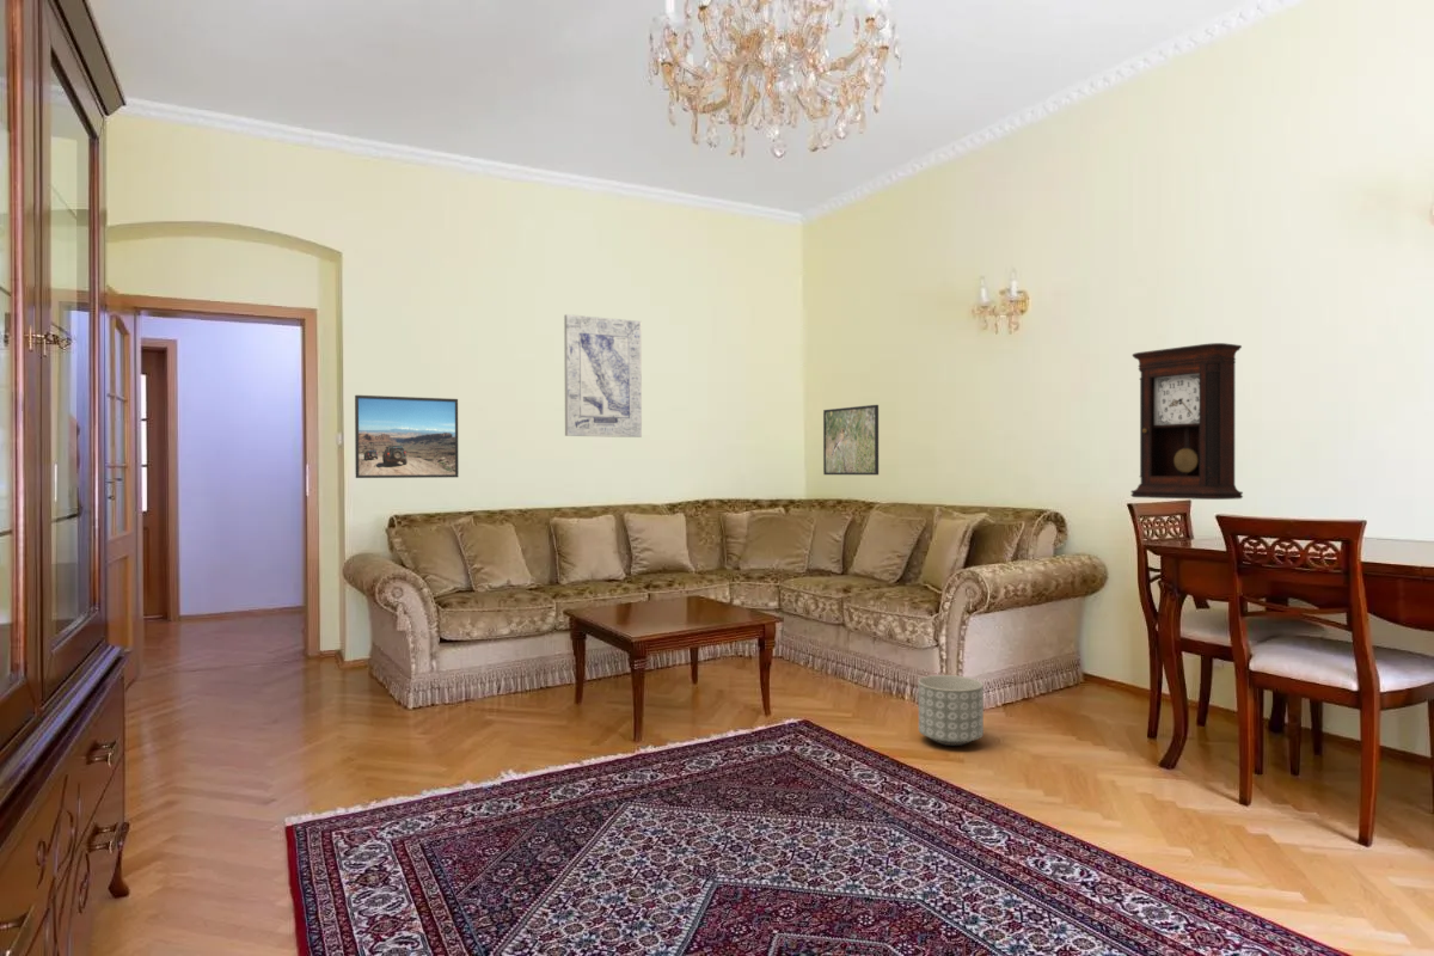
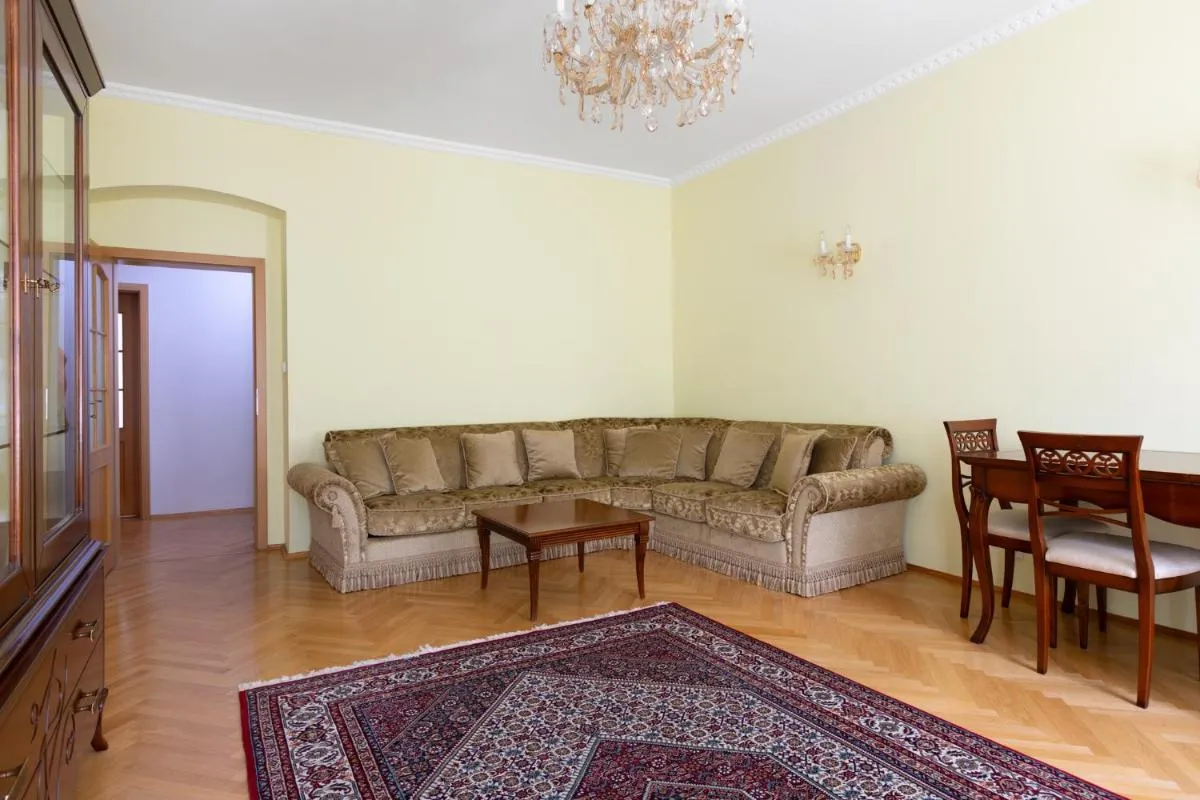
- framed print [354,394,460,479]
- planter [918,674,985,747]
- pendulum clock [1129,342,1244,501]
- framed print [822,404,880,476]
- wall art [563,313,643,439]
